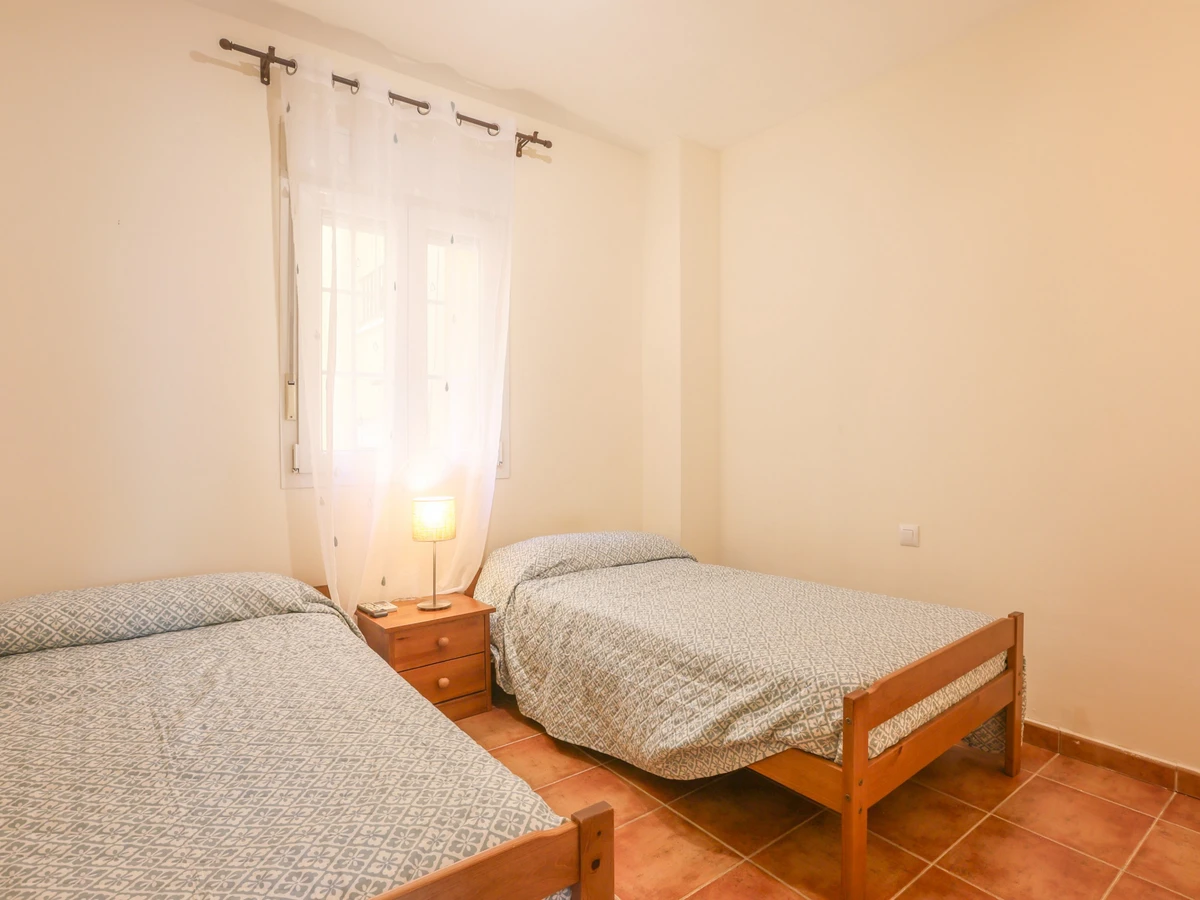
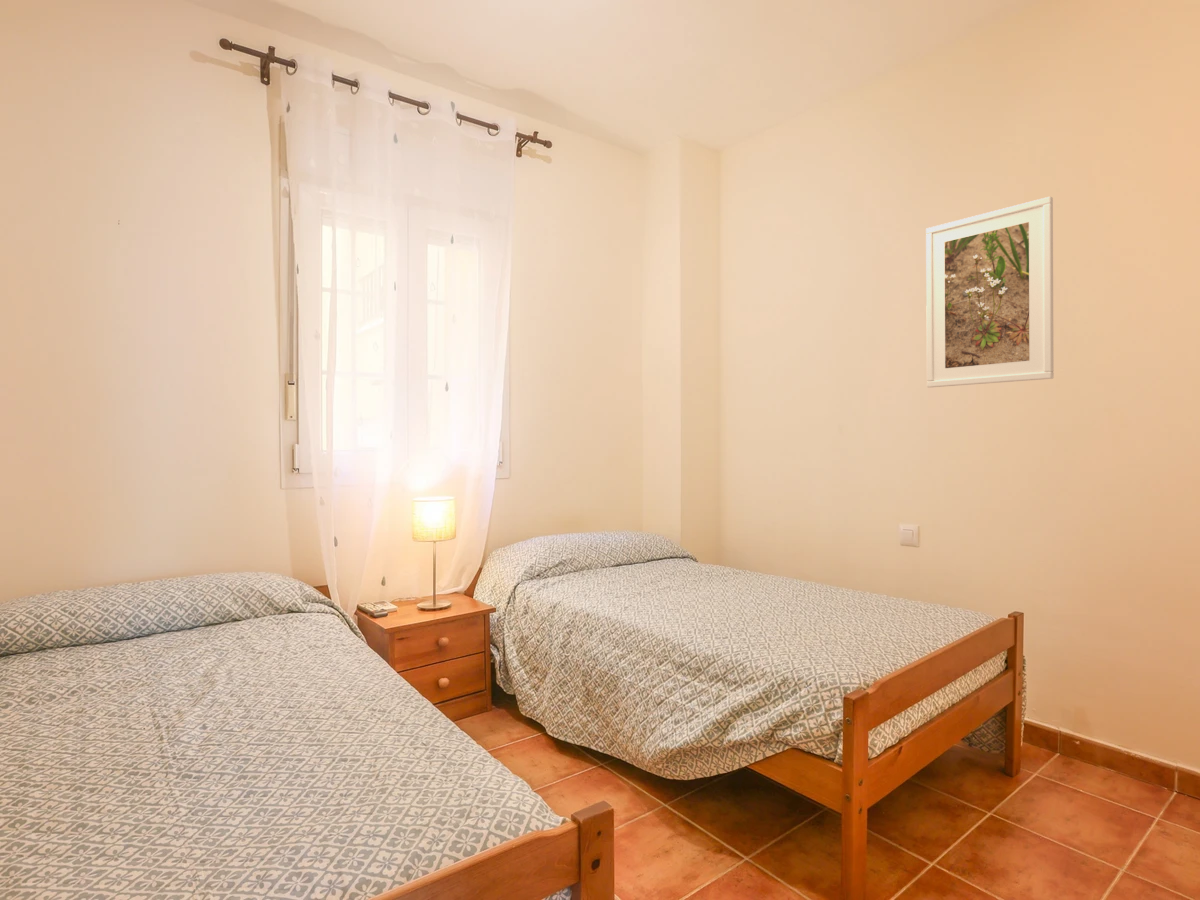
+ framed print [925,196,1055,388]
